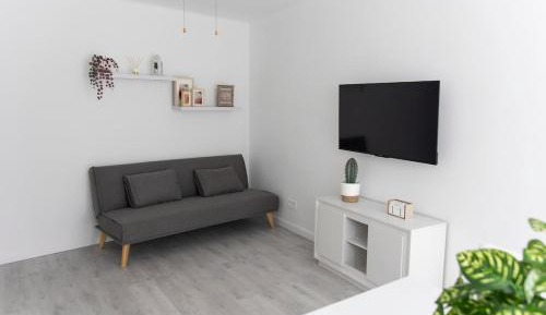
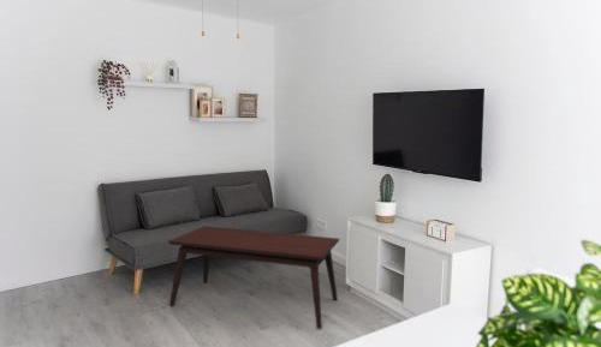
+ coffee table [167,225,340,330]
